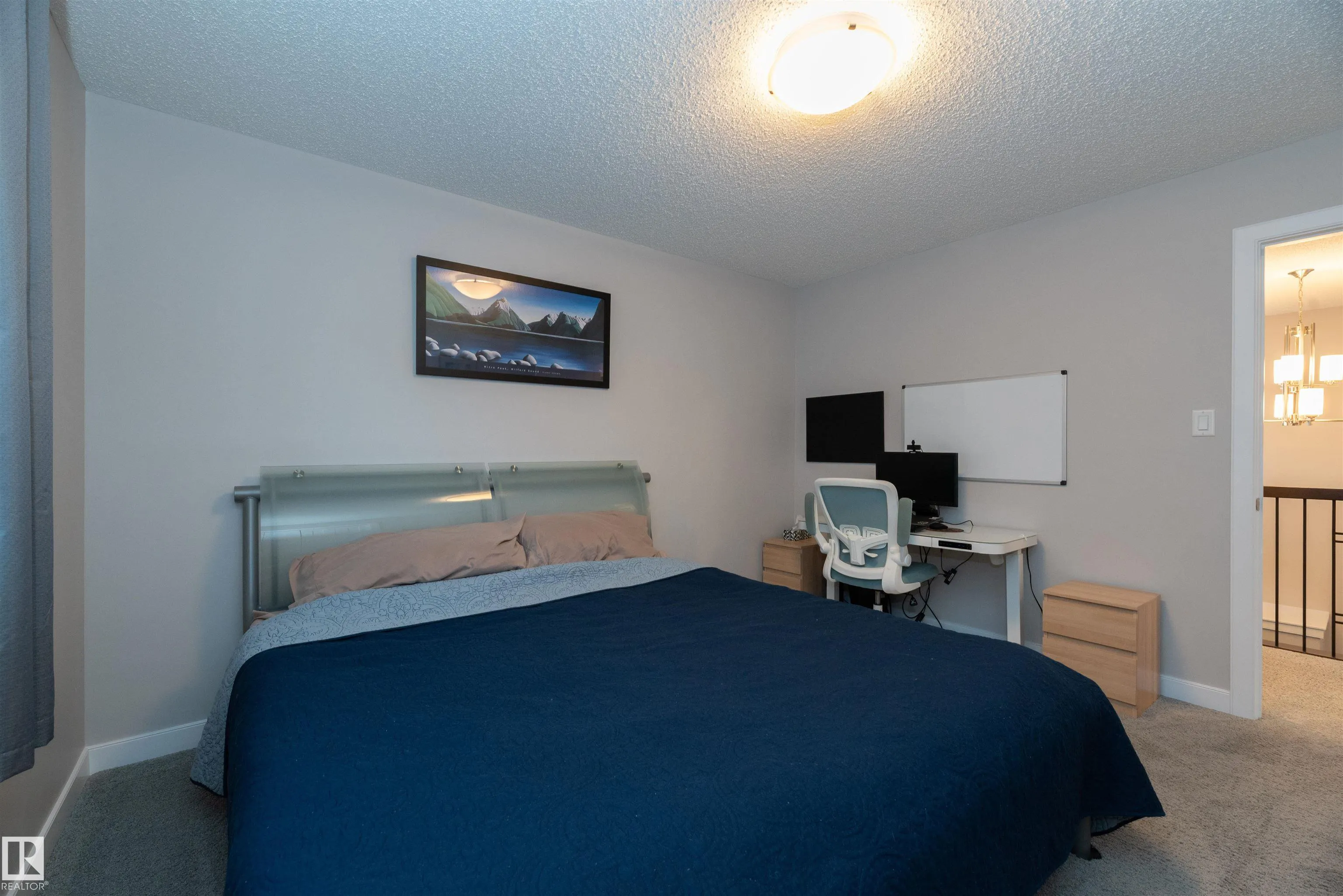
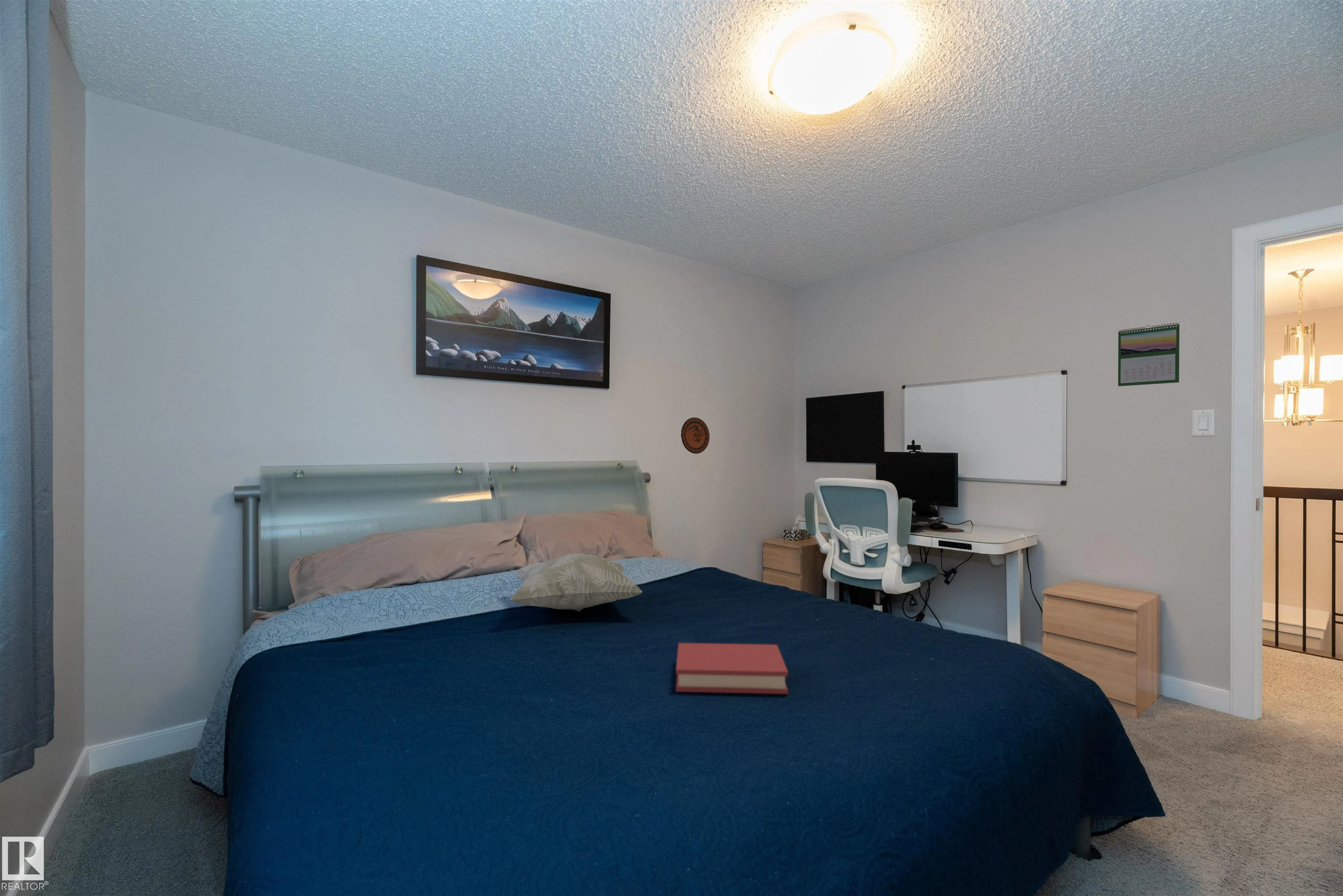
+ decorative plate [681,417,710,454]
+ hardback book [675,642,788,695]
+ calendar [1118,323,1180,387]
+ decorative pillow [509,553,643,612]
